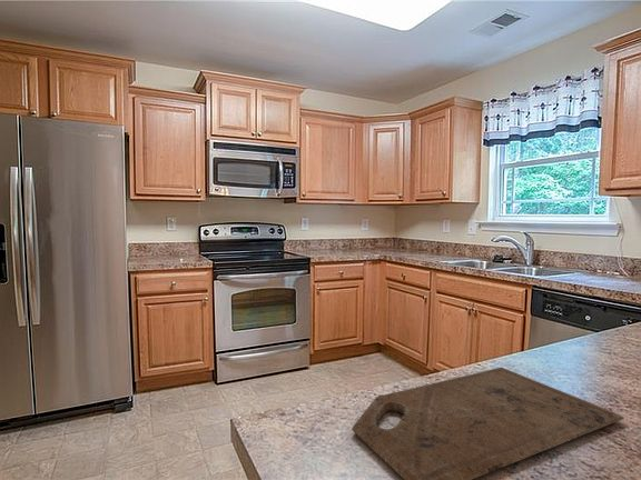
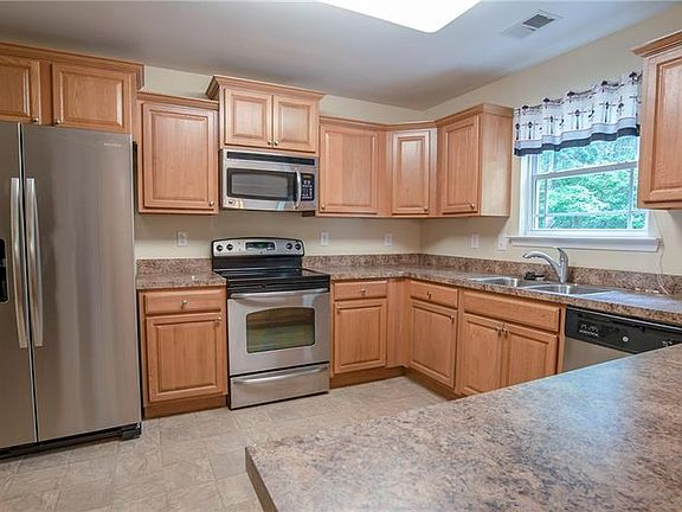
- cutting board [351,367,625,480]
